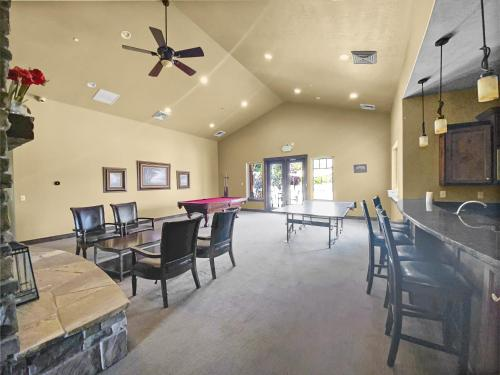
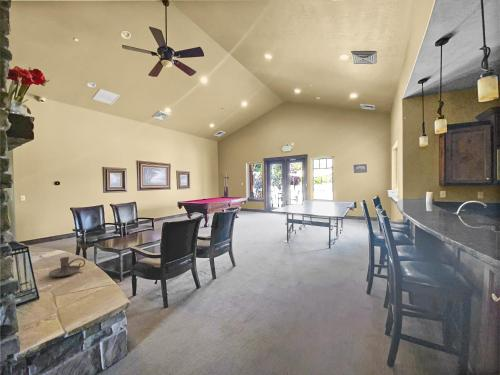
+ candle holder [48,256,86,278]
